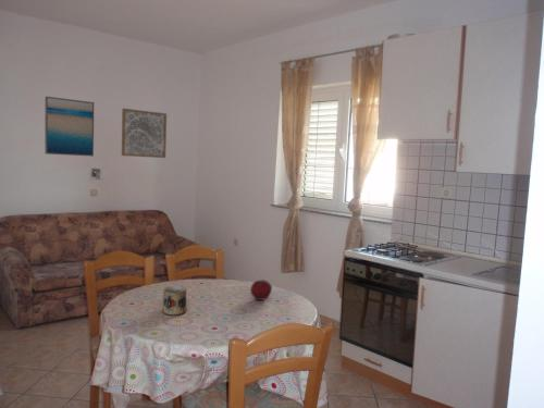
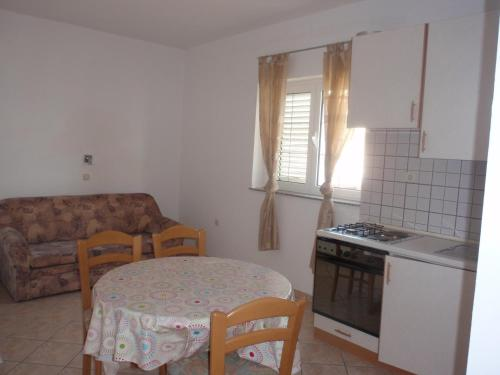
- mug [161,285,188,317]
- wall art [121,108,168,159]
- wall art [44,96,95,158]
- fruit [249,279,273,301]
